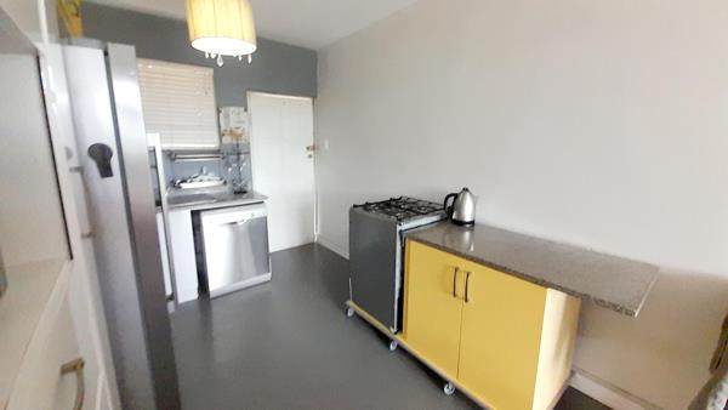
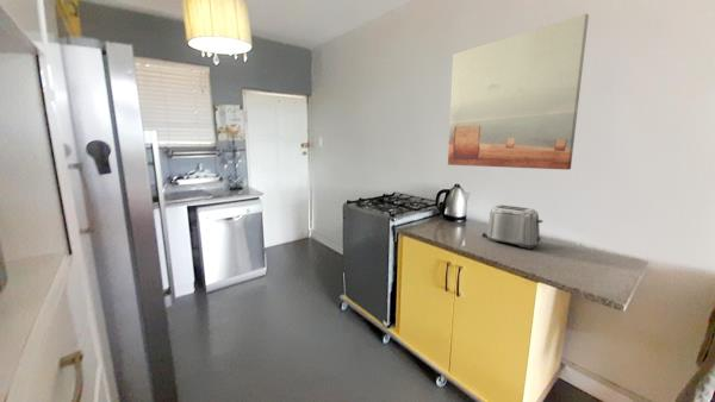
+ wall art [447,13,590,171]
+ toaster [481,203,543,250]
